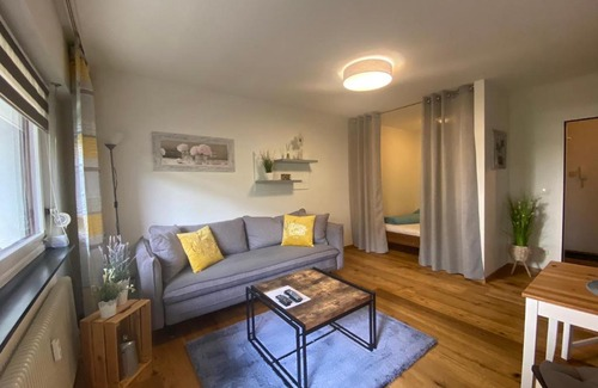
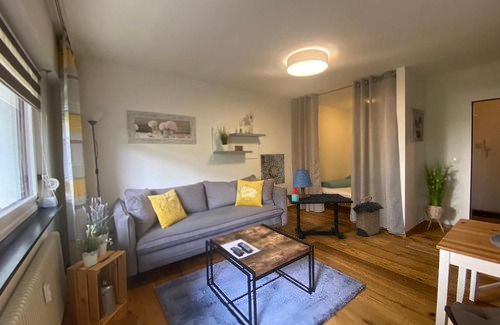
+ wall art [259,153,286,186]
+ side table [286,187,354,240]
+ table lamp [292,169,314,198]
+ laundry hamper [351,195,385,238]
